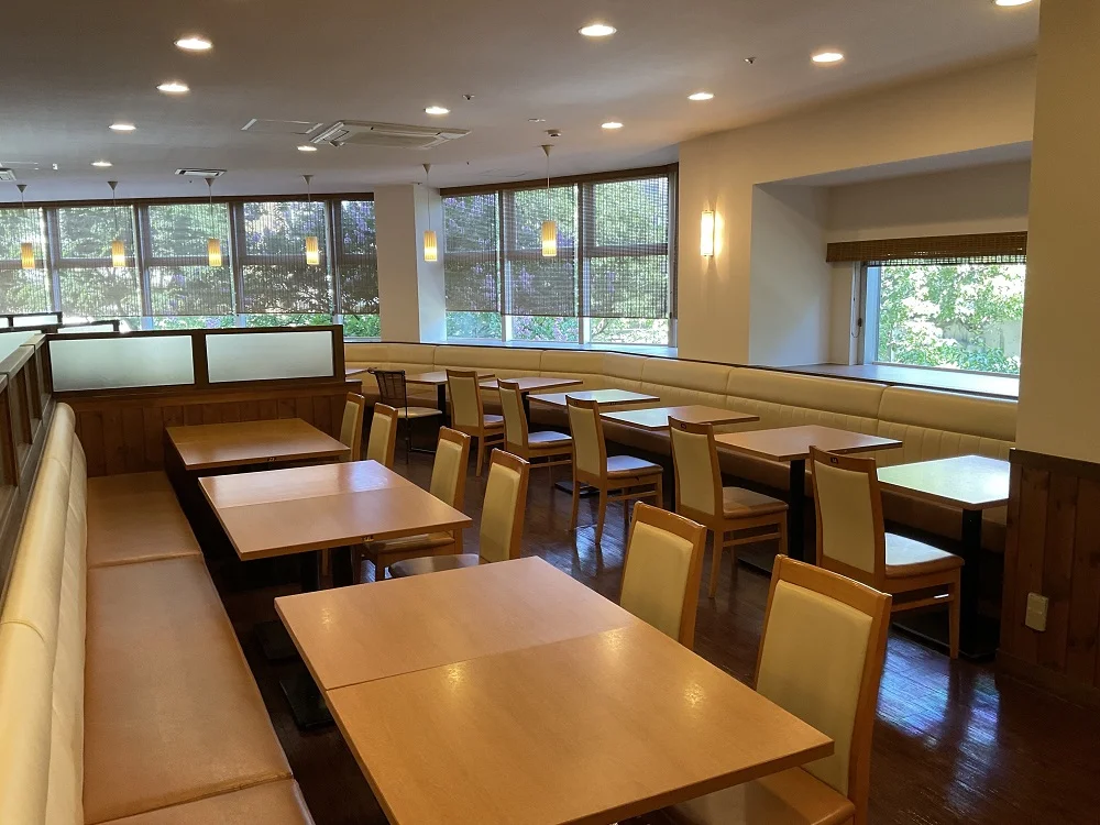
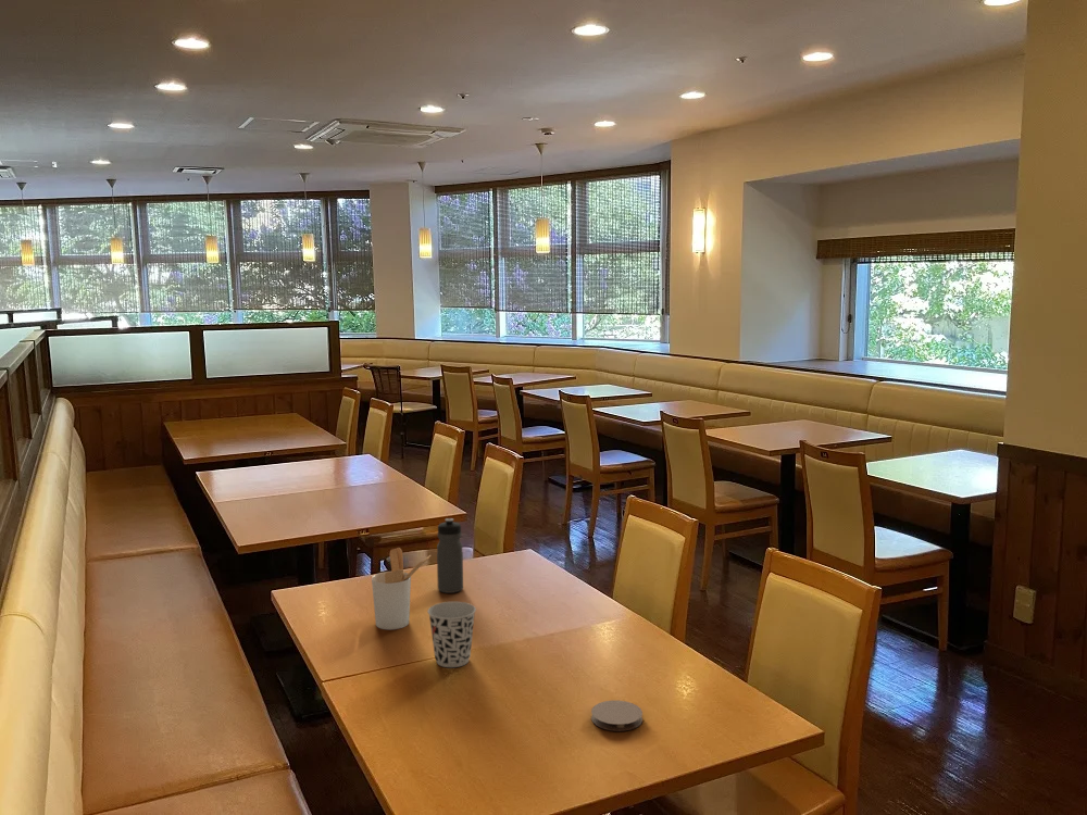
+ cup [427,601,477,668]
+ coaster [590,700,644,732]
+ utensil holder [371,547,432,630]
+ water bottle [436,517,464,594]
